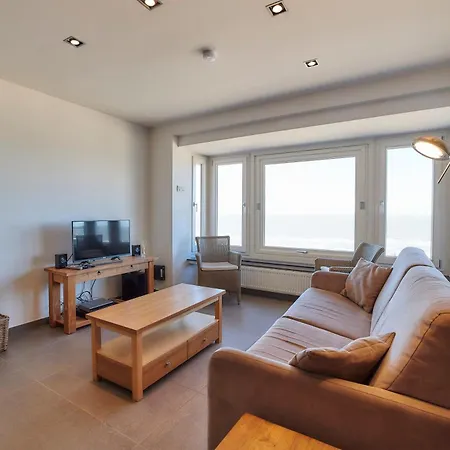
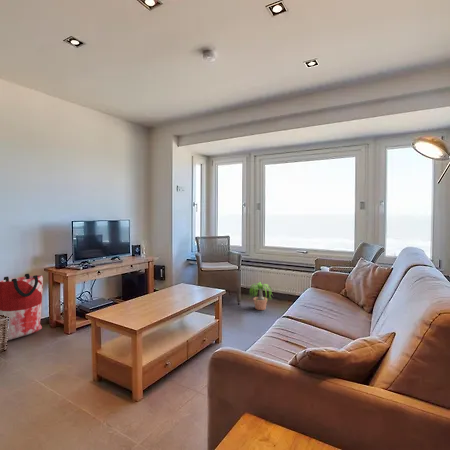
+ potted plant [247,281,273,311]
+ bag [0,273,44,341]
